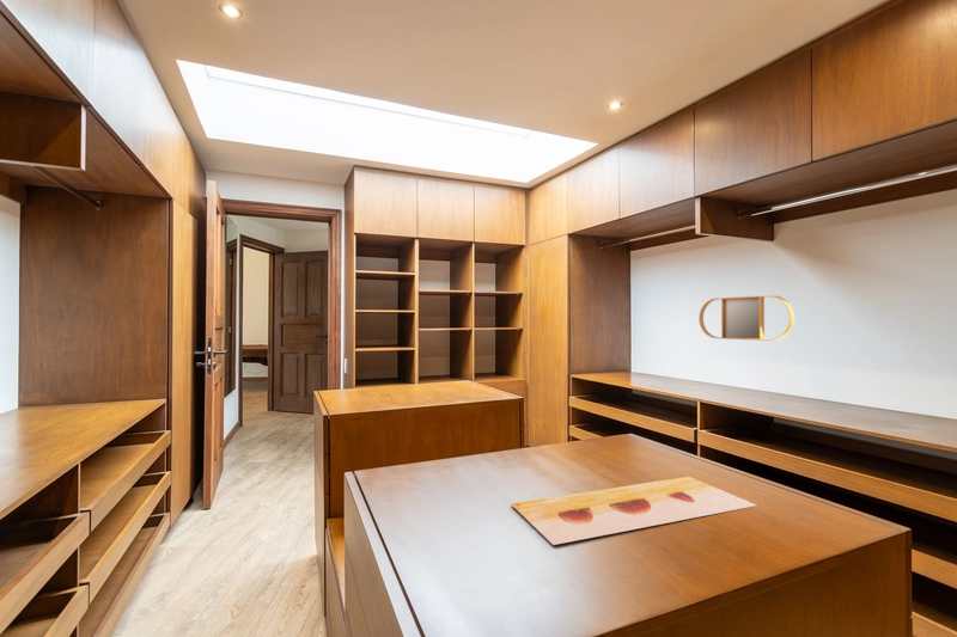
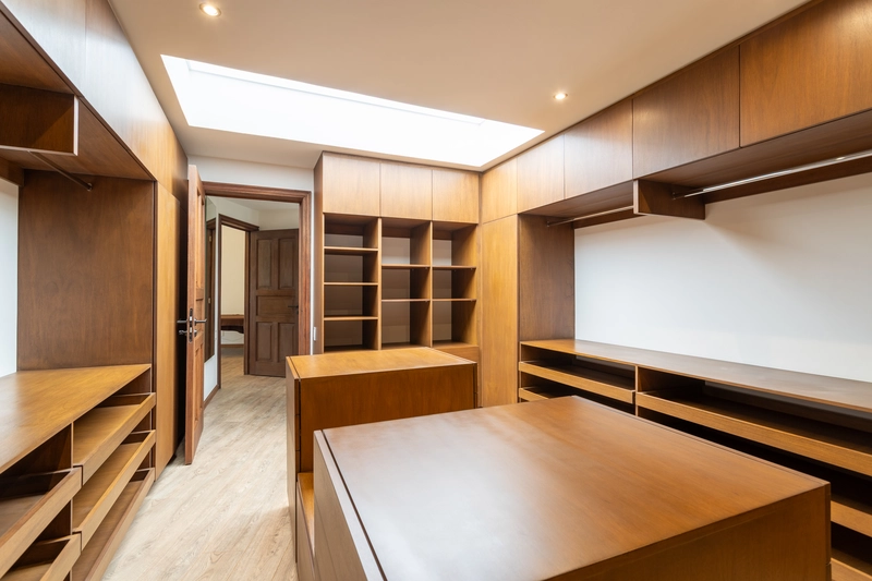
- painting [510,476,757,546]
- home mirror [697,294,796,342]
